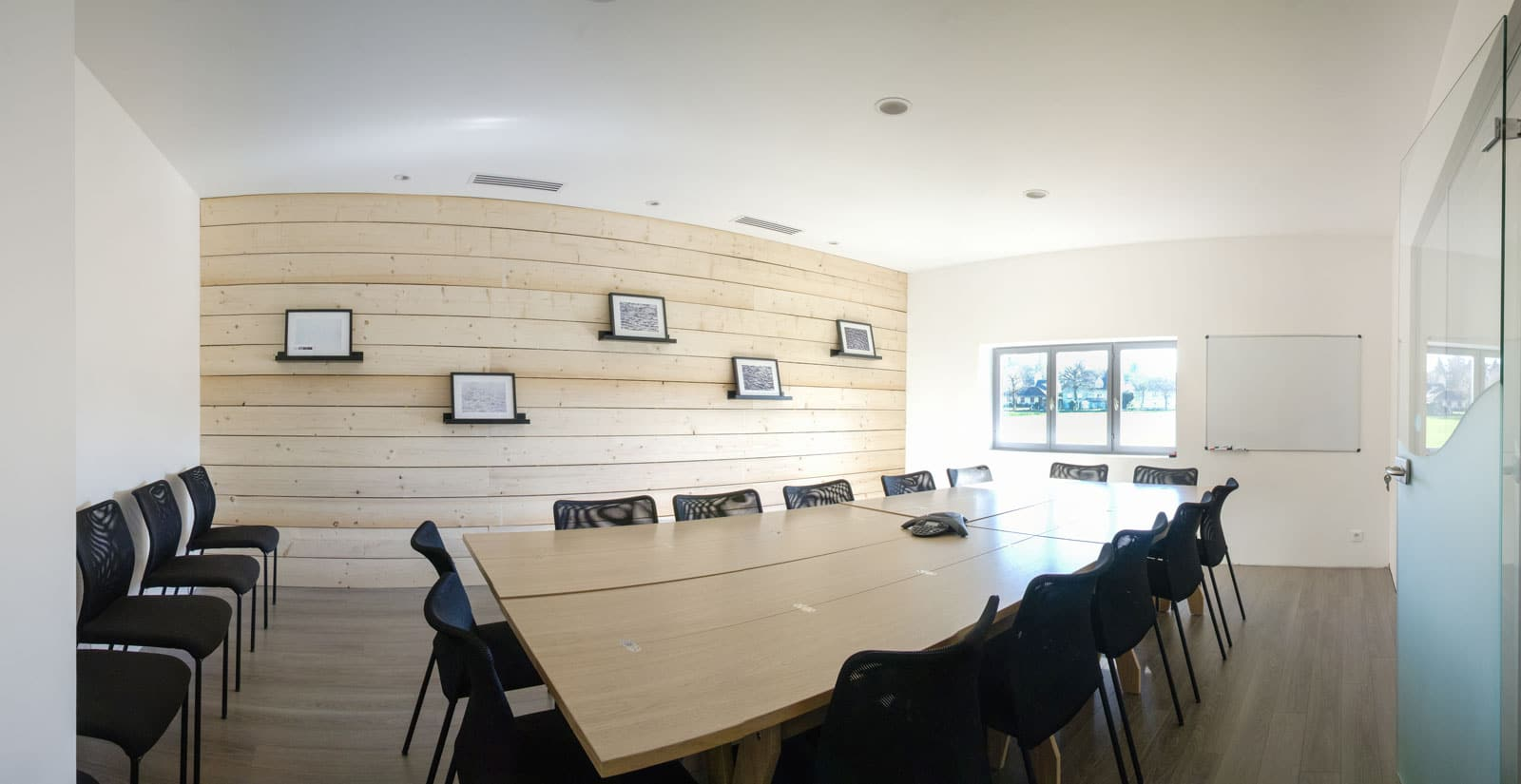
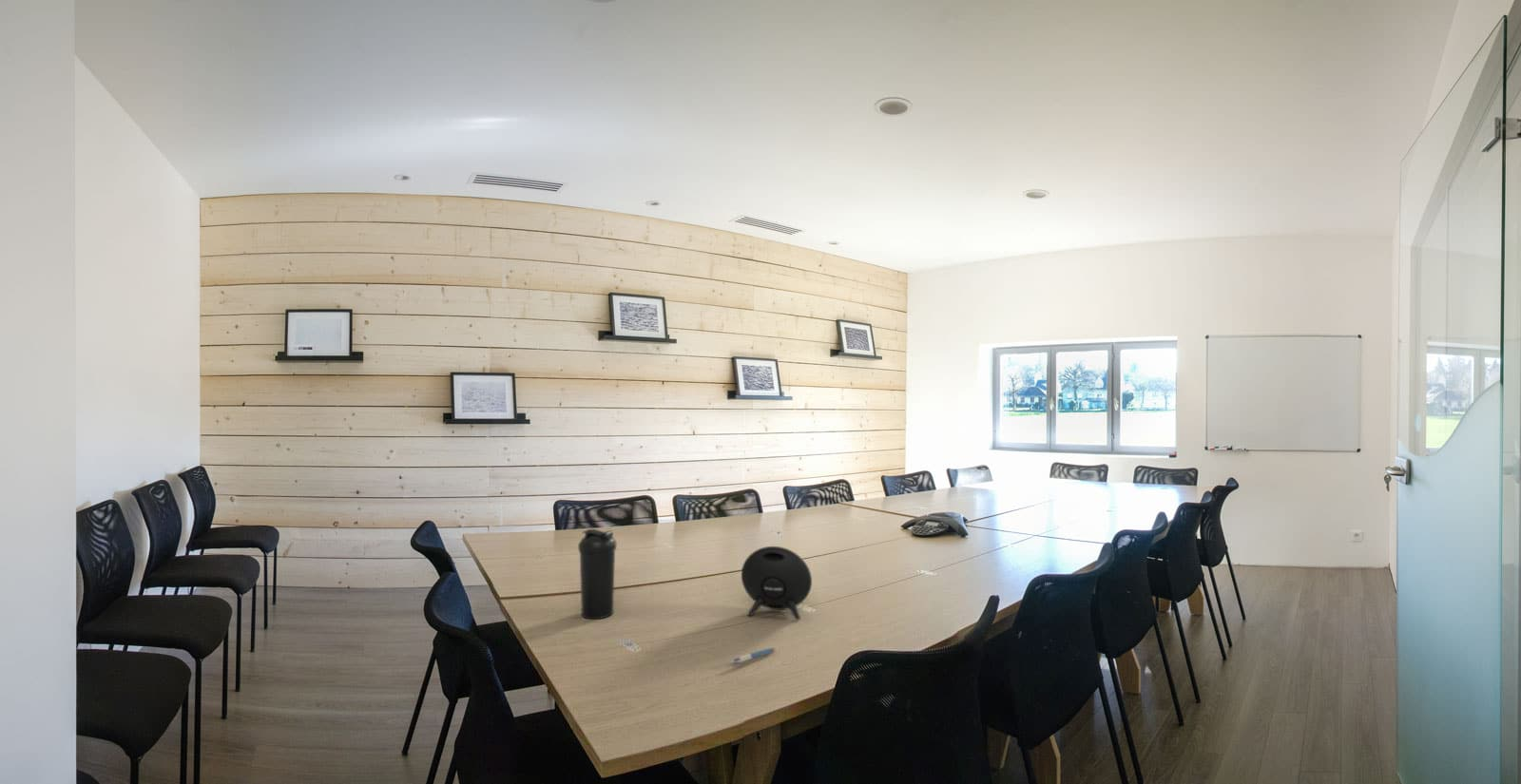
+ water bottle [577,528,617,620]
+ pen [729,647,776,664]
+ speaker [741,545,813,621]
